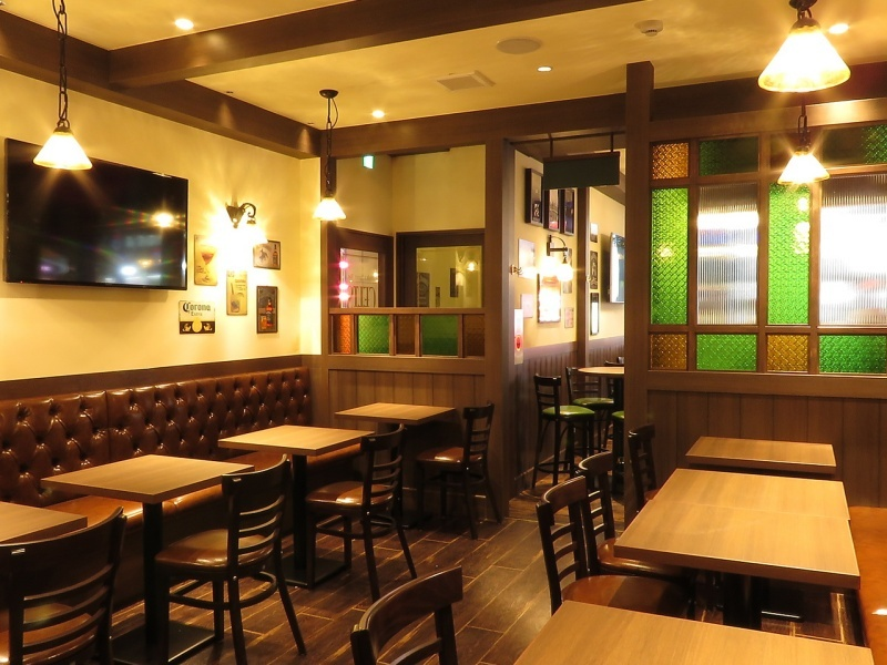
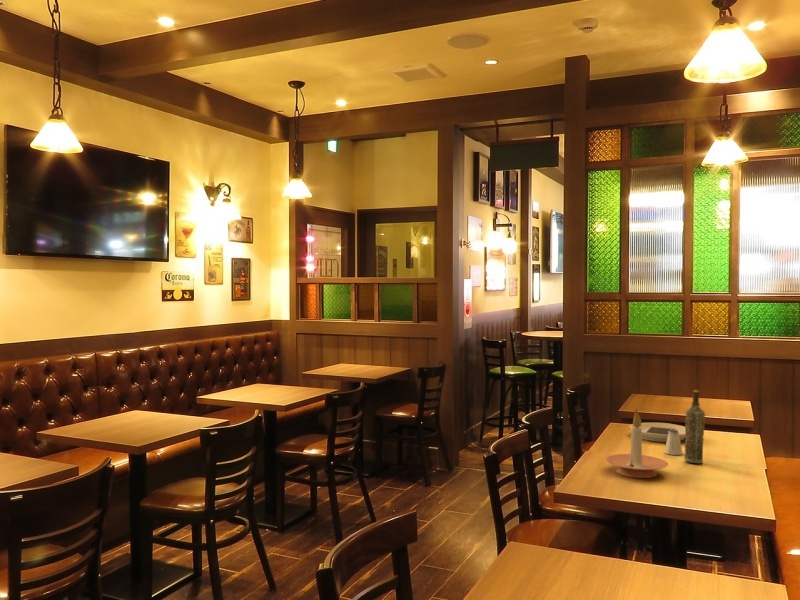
+ saltshaker [664,429,684,456]
+ bottle [683,389,706,464]
+ plate [629,422,685,443]
+ candle holder [605,408,669,479]
